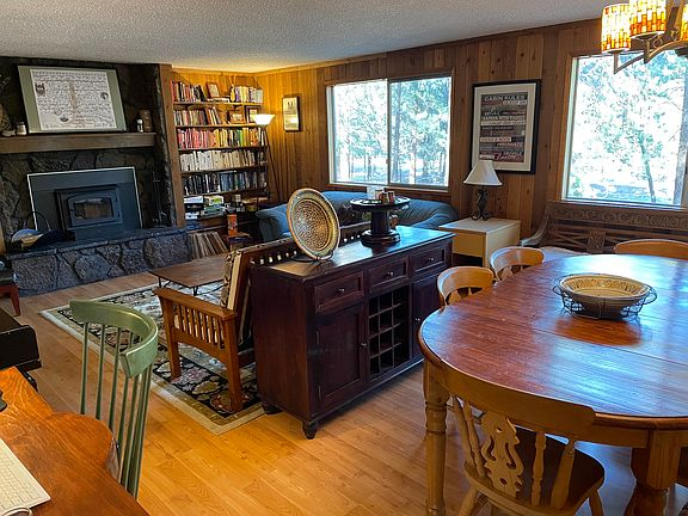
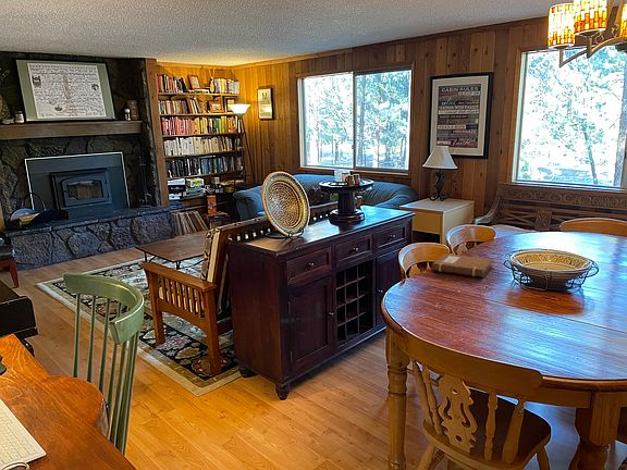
+ notebook [431,253,494,277]
